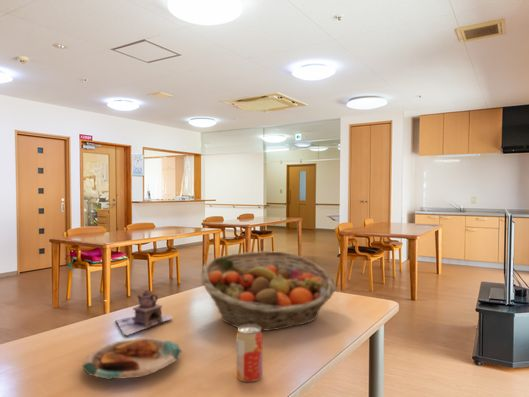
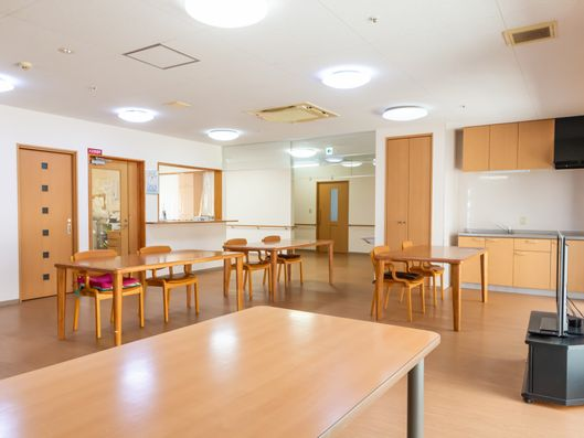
- beverage can [235,325,263,383]
- fruit basket [200,250,337,332]
- plate [82,337,183,381]
- teapot [115,289,174,337]
